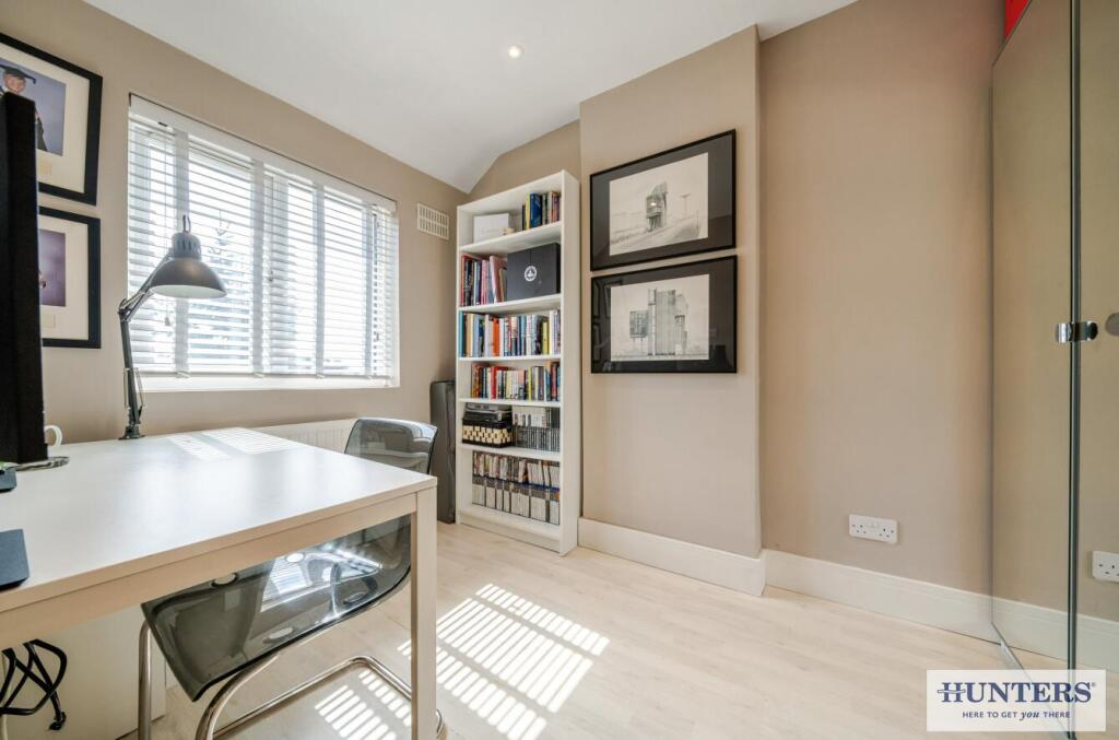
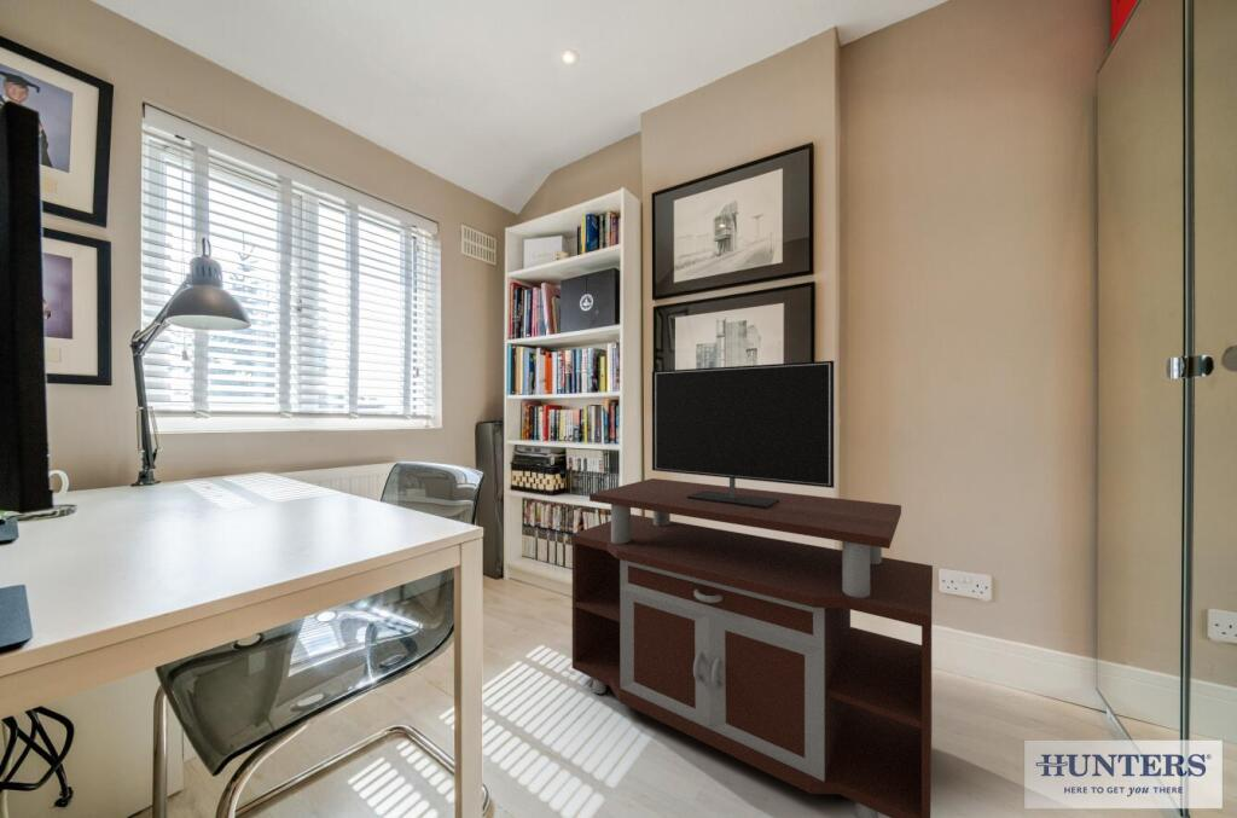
+ tv stand [570,360,934,818]
